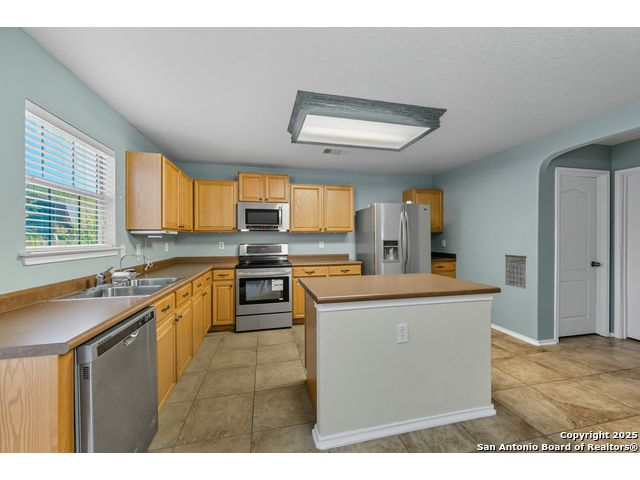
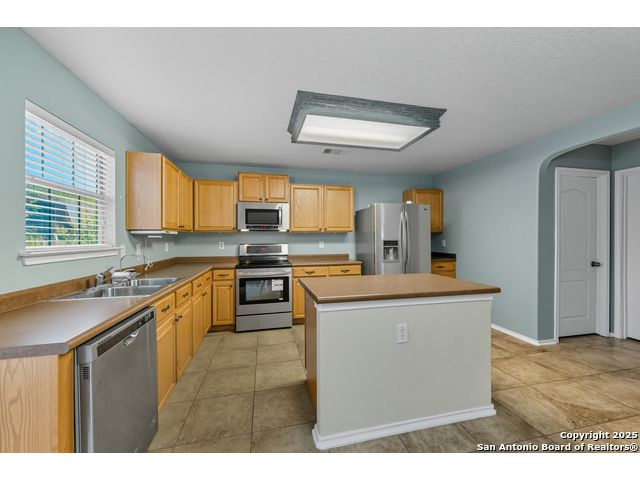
- calendar [504,251,528,290]
